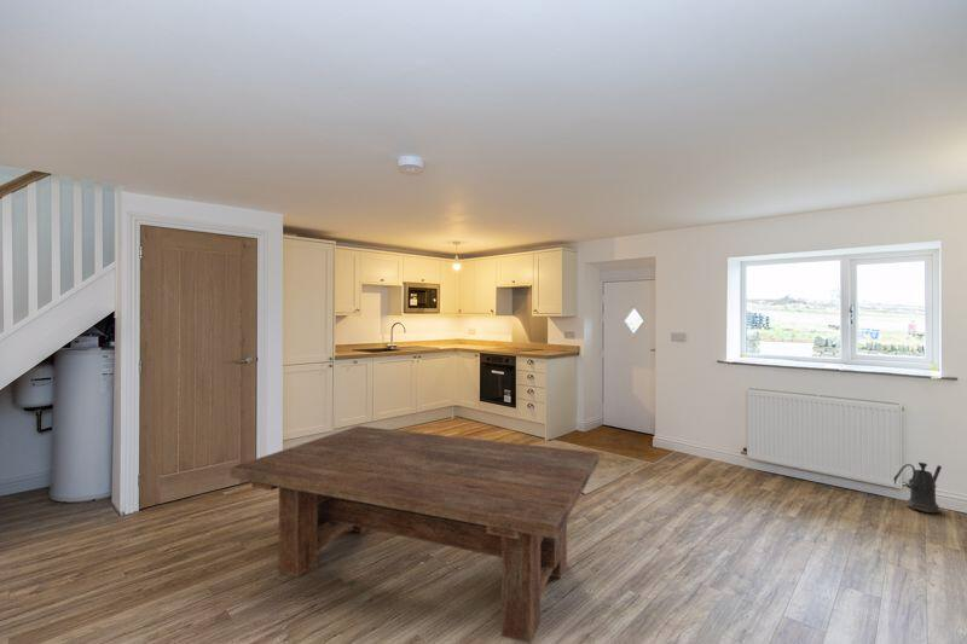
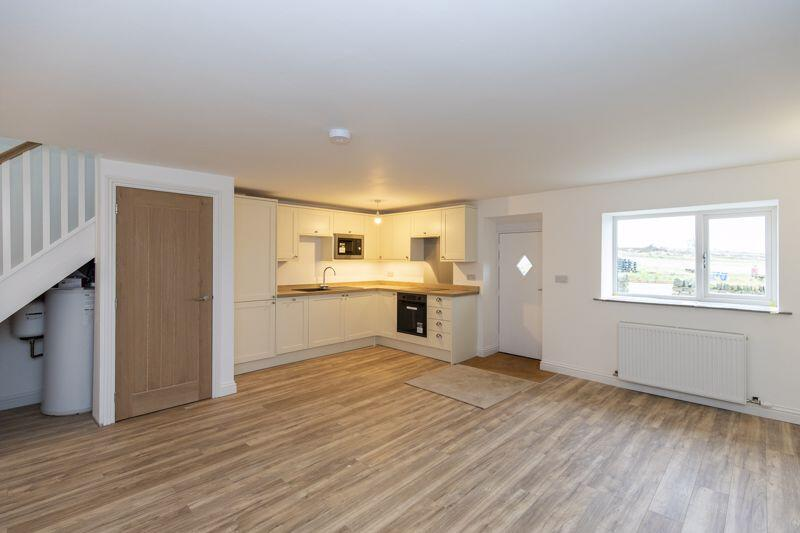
- dining table [230,425,601,644]
- watering can [893,462,943,515]
